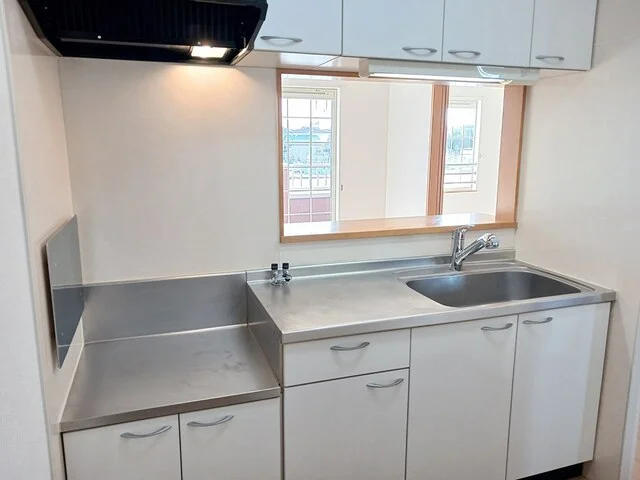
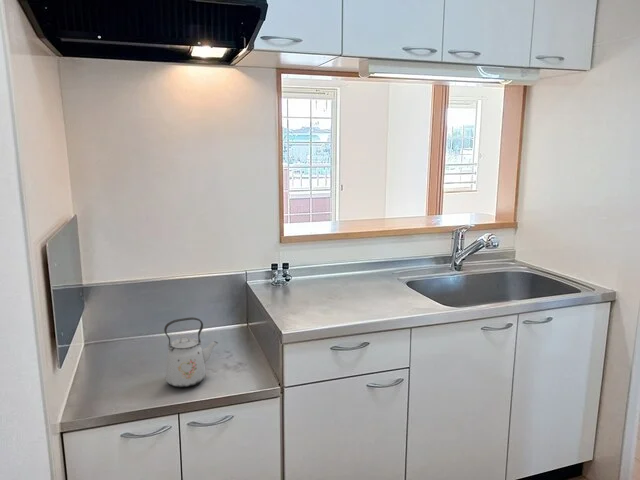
+ kettle [163,316,219,388]
